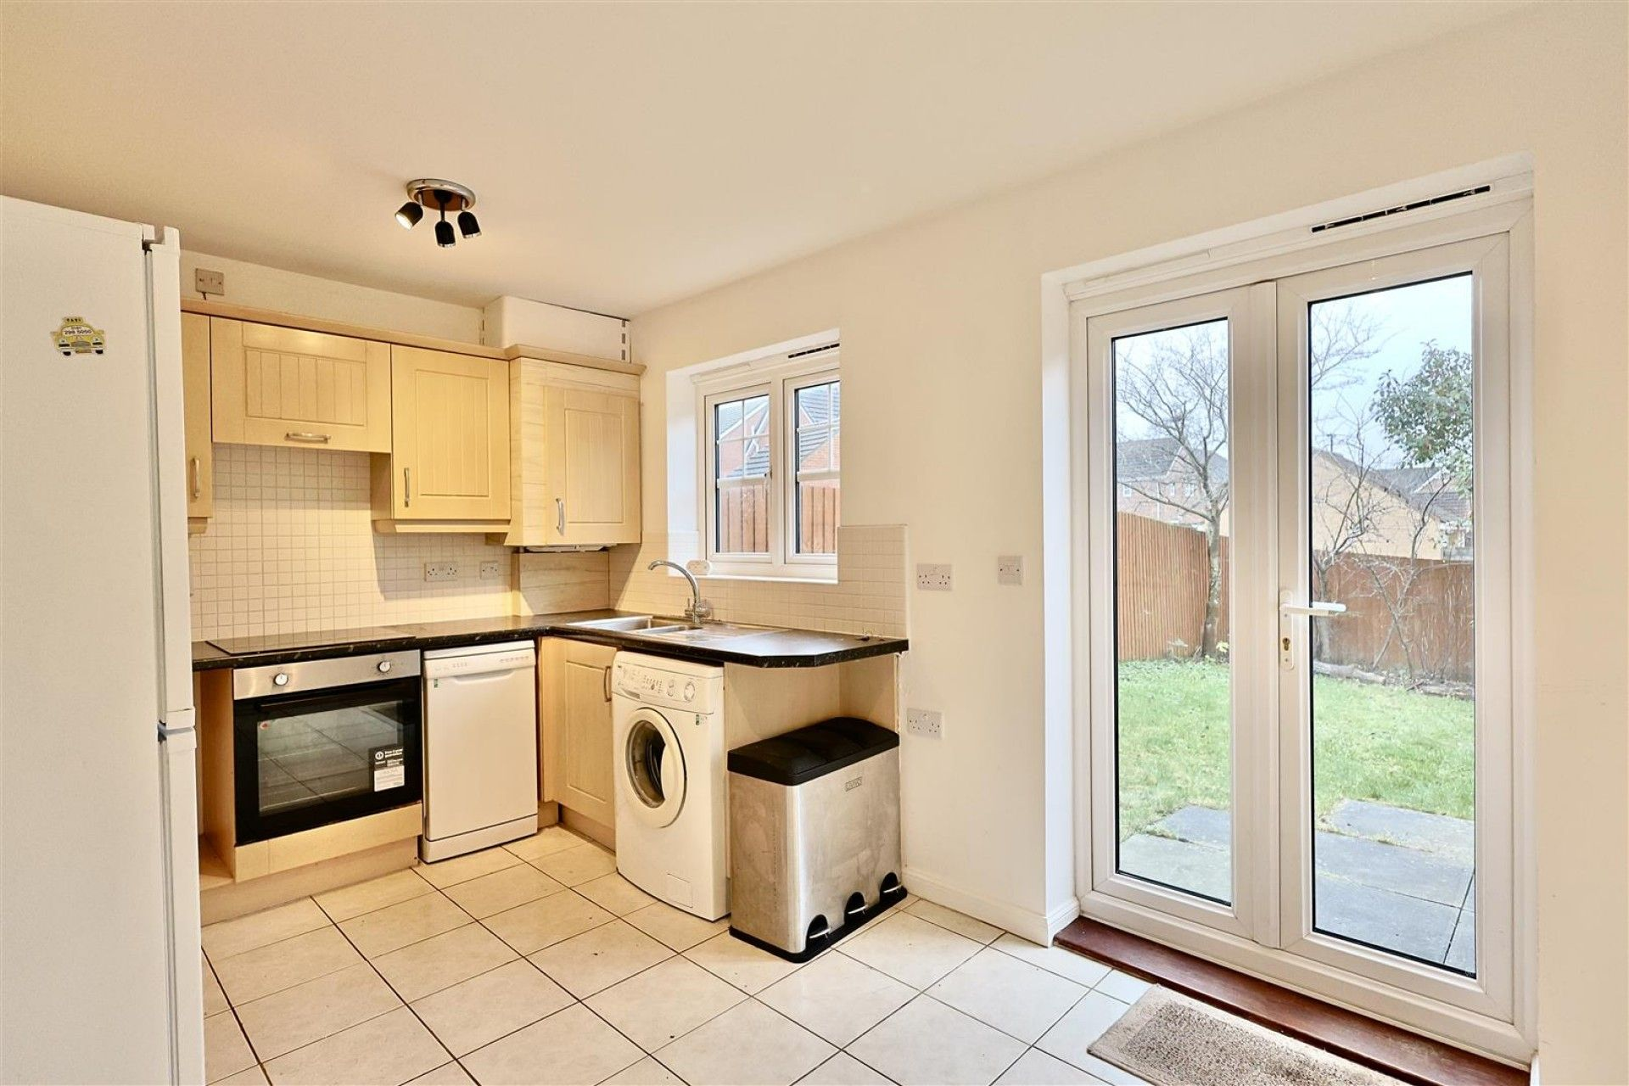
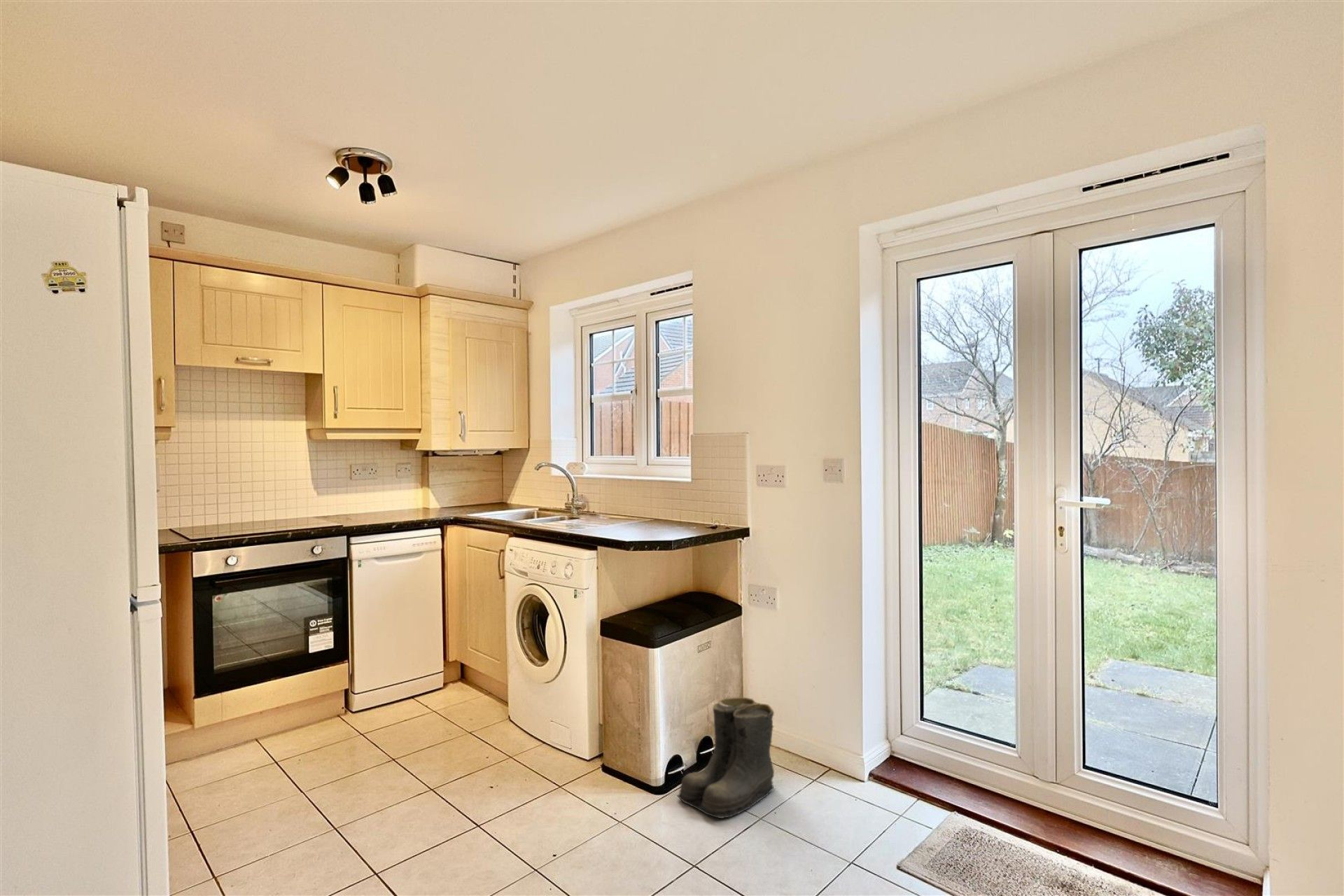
+ boots [676,696,778,819]
